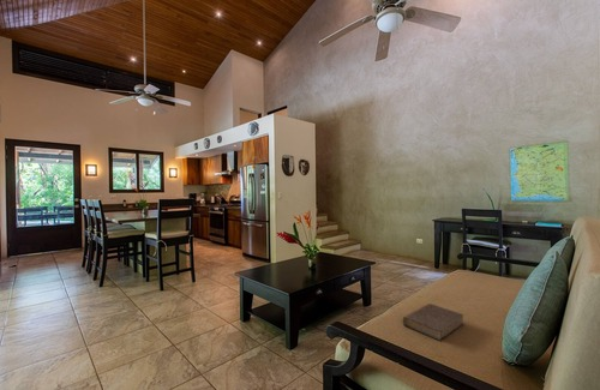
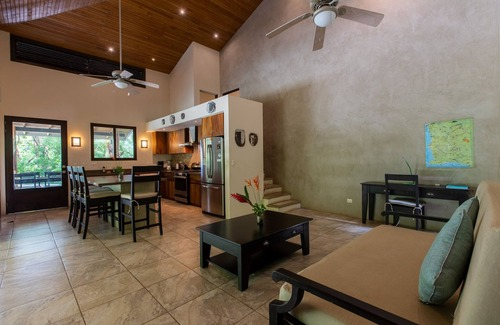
- book [402,302,466,342]
